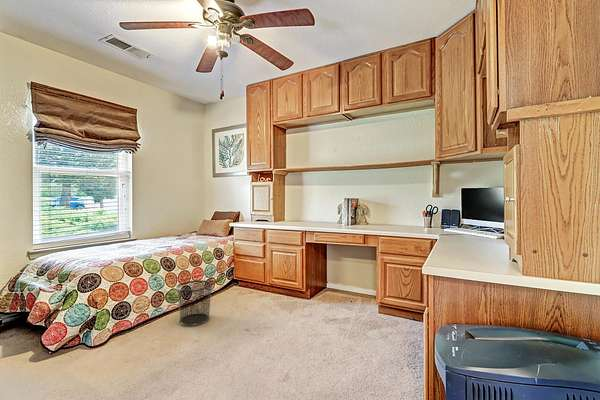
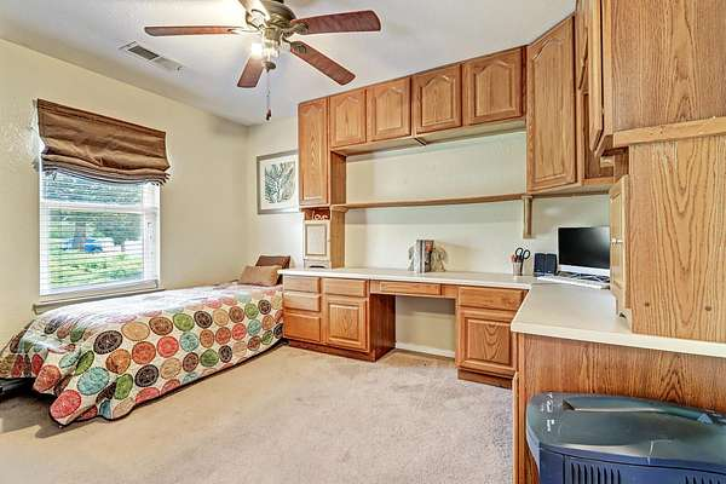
- waste bin [175,279,213,327]
